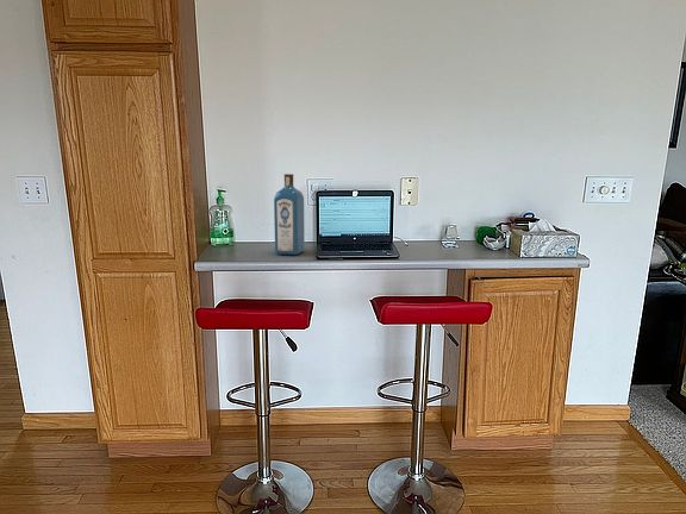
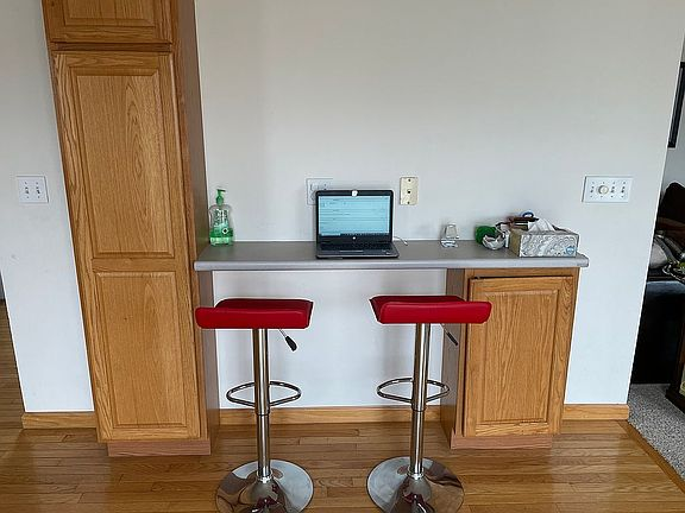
- liquor [273,173,306,256]
